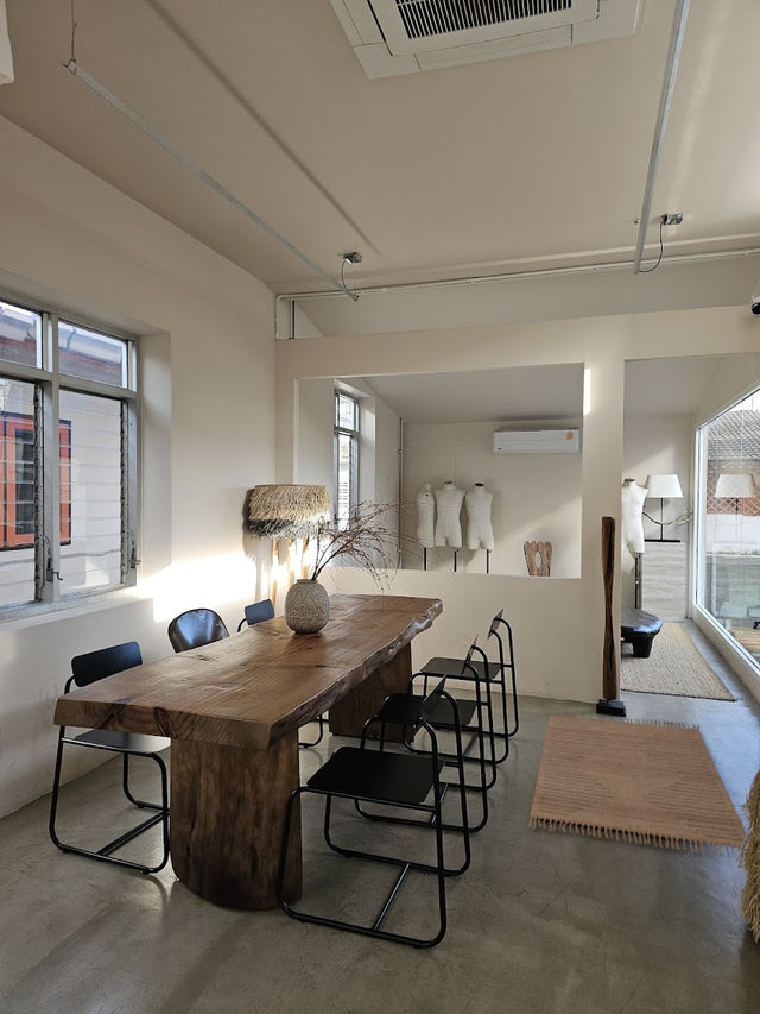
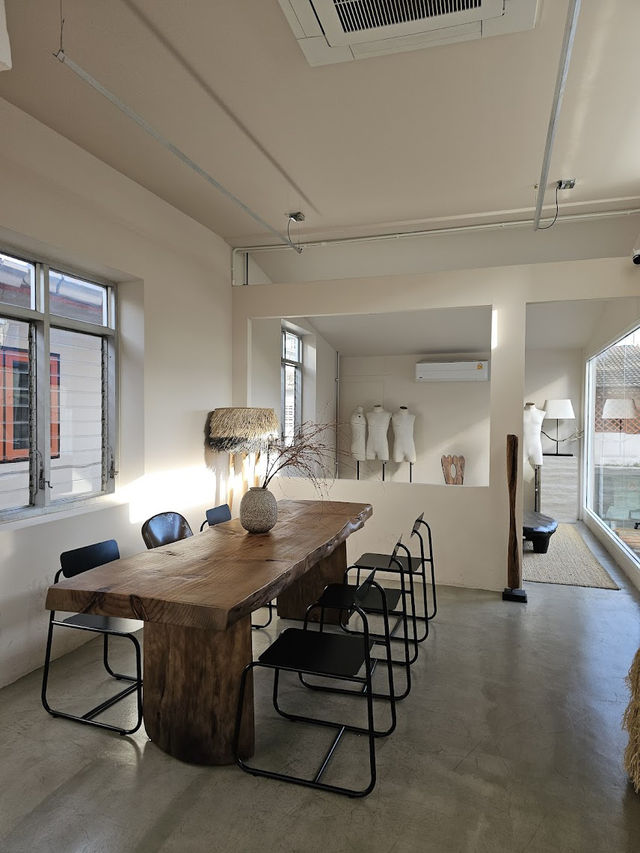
- rug [526,711,748,859]
